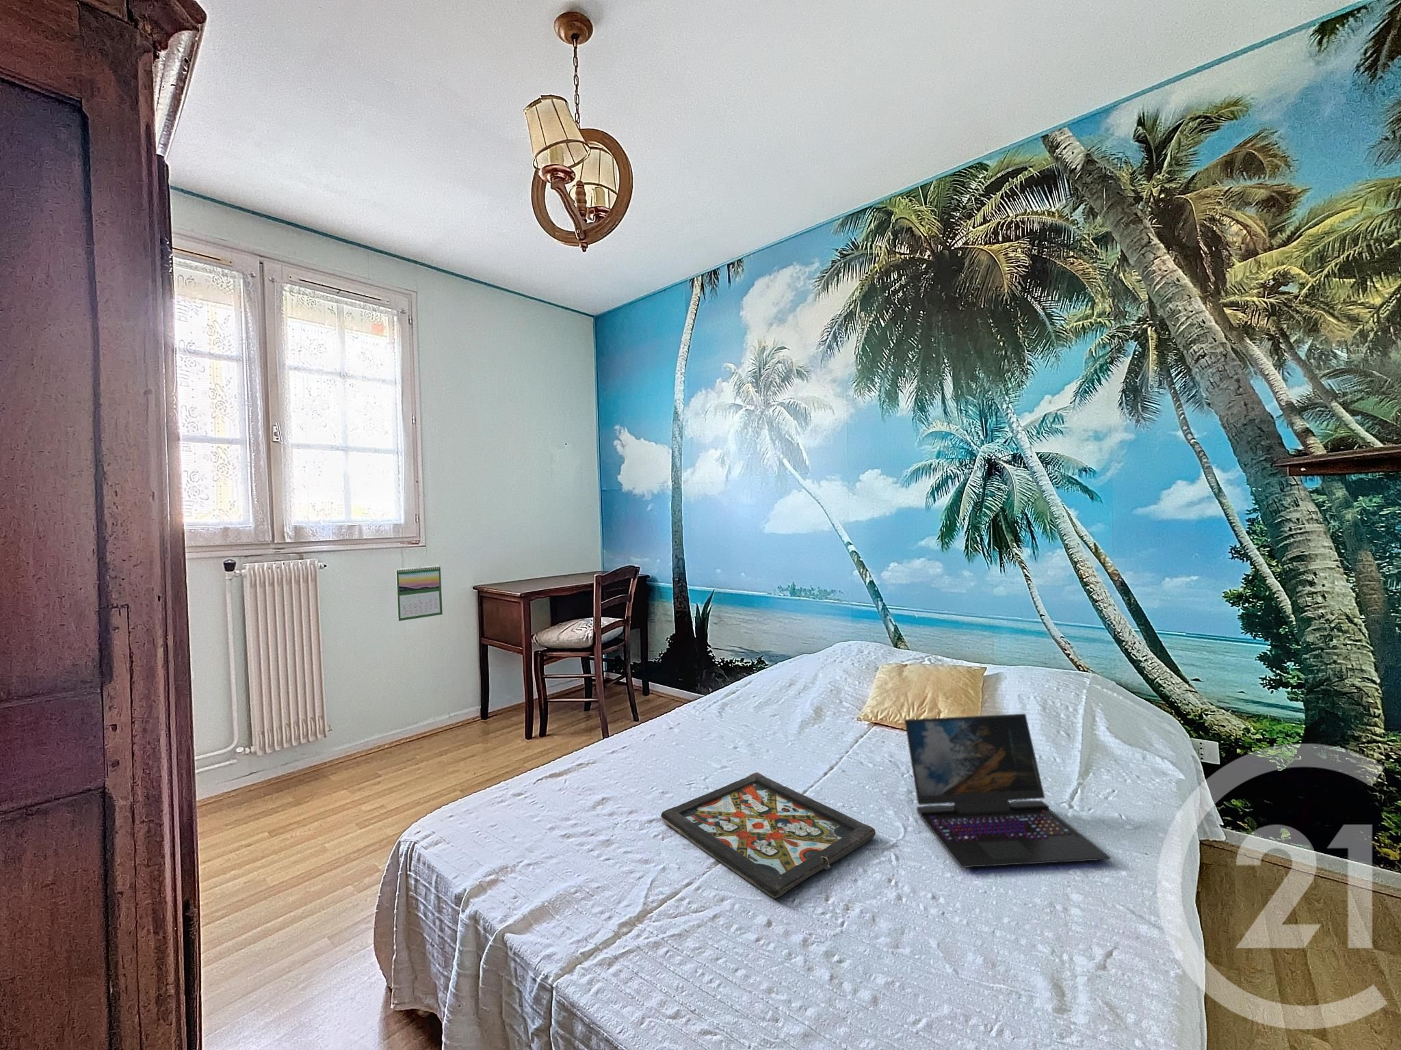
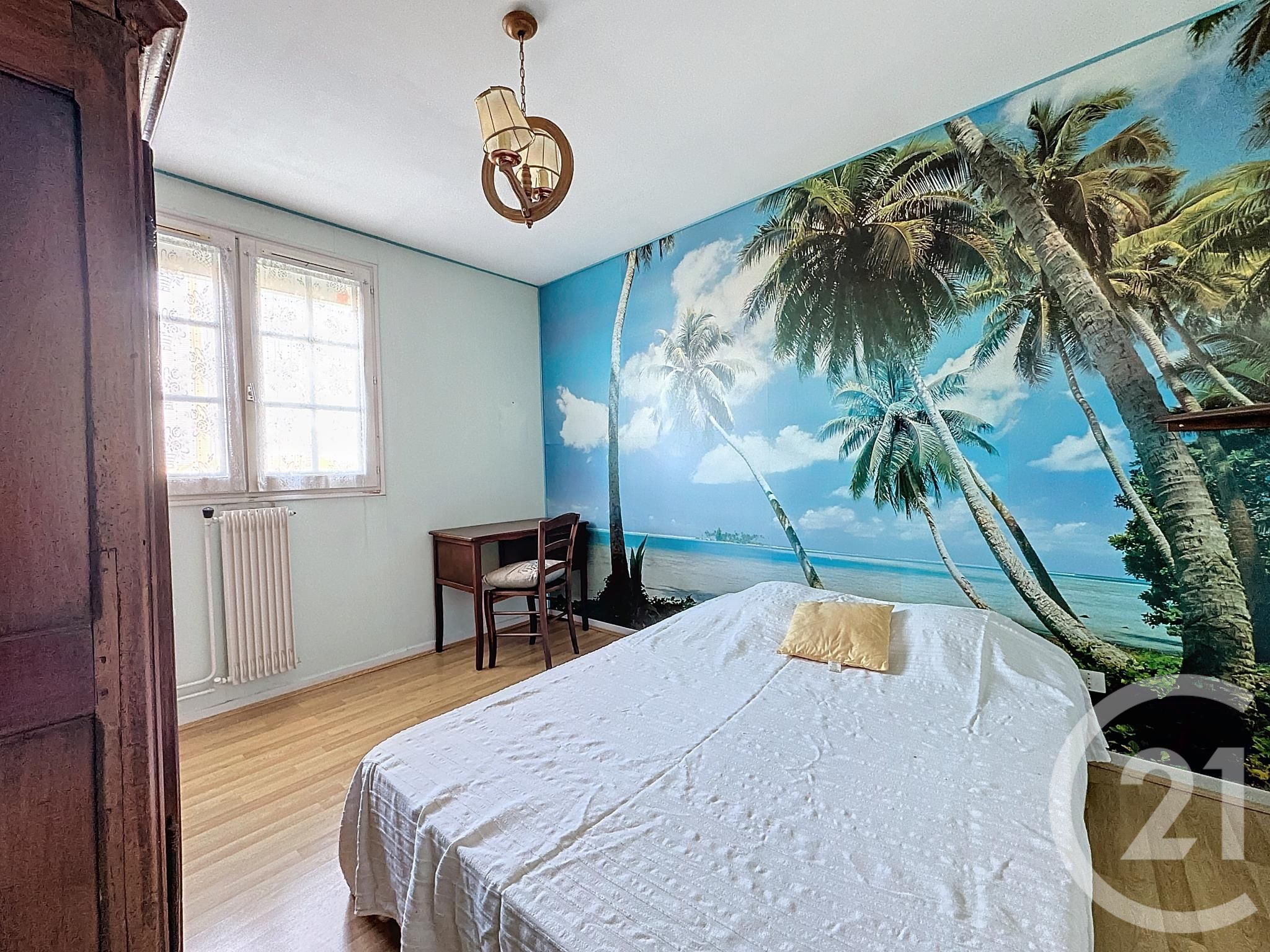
- laptop [903,712,1112,868]
- decorative tray [660,772,876,899]
- calendar [395,565,443,622]
